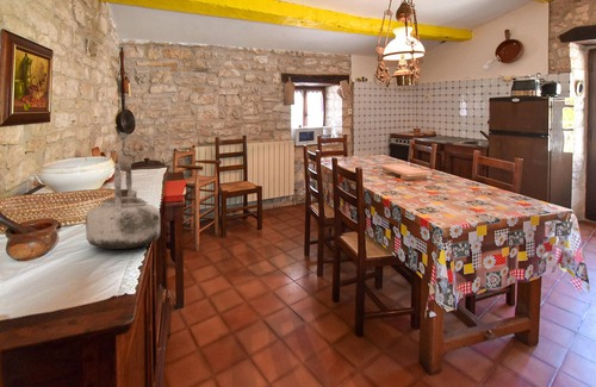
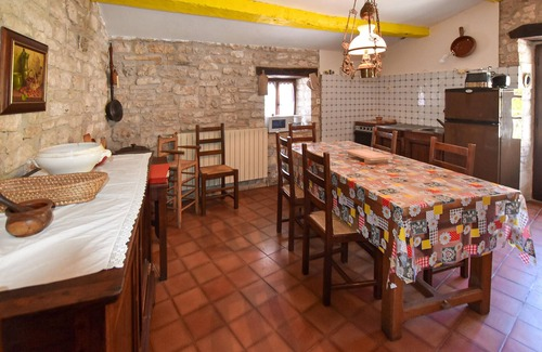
- kettle [85,162,161,250]
